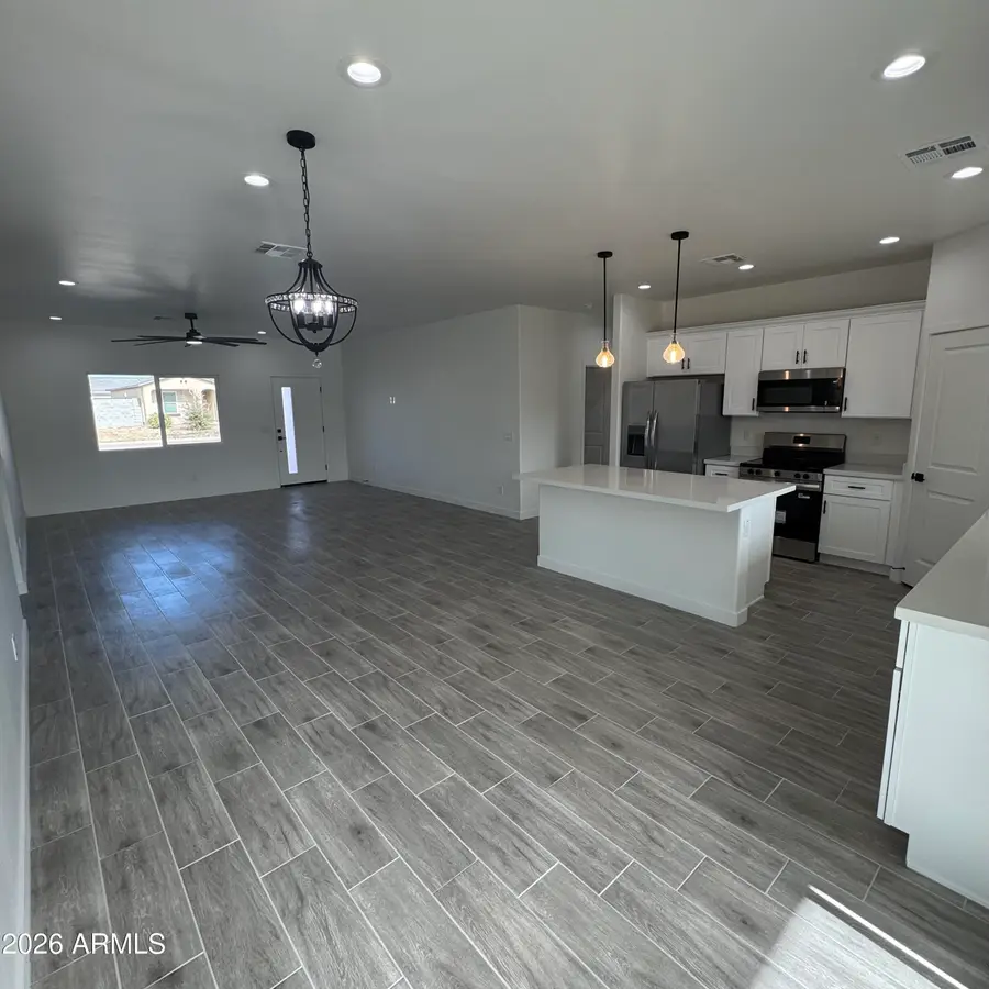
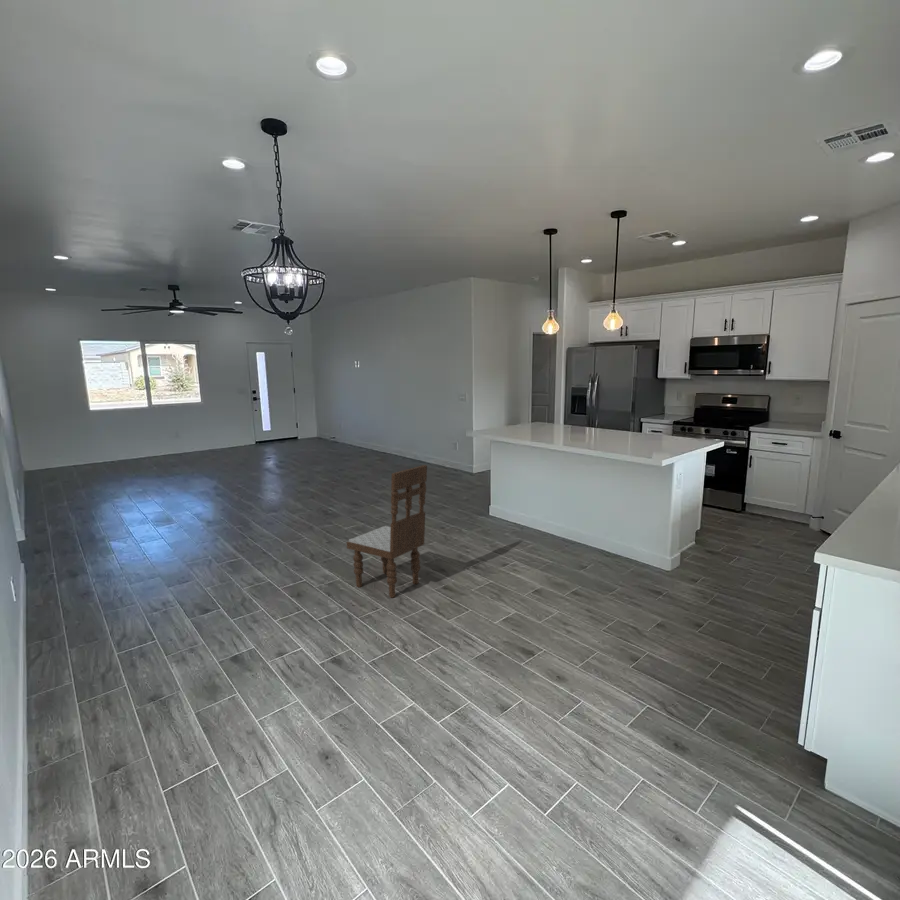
+ dining chair [346,464,428,598]
